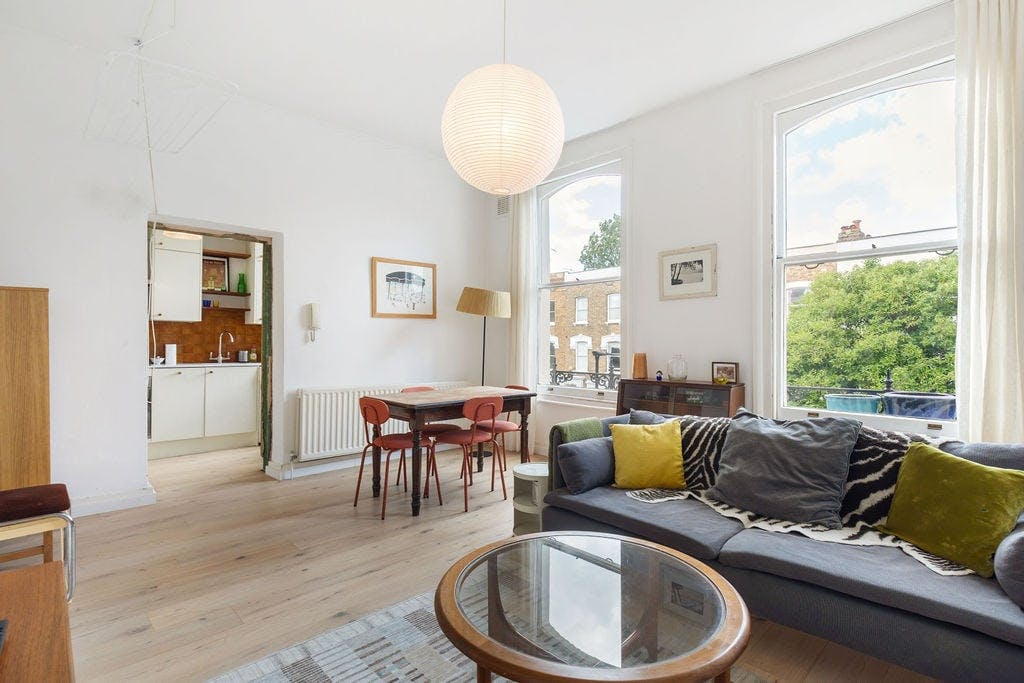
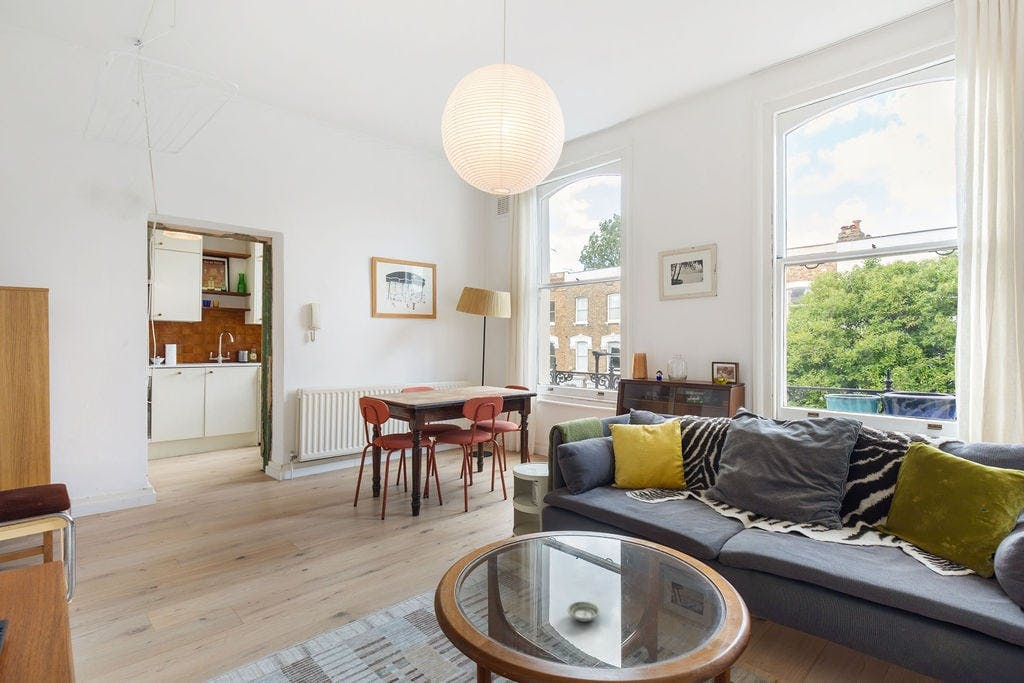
+ saucer [566,600,601,623]
